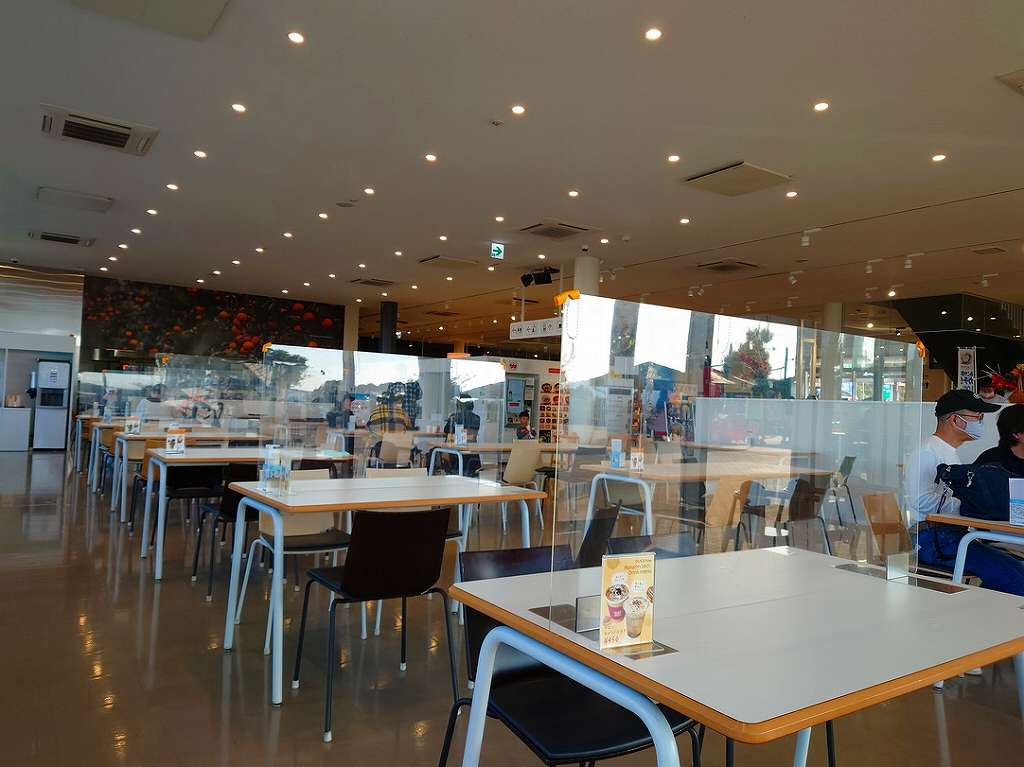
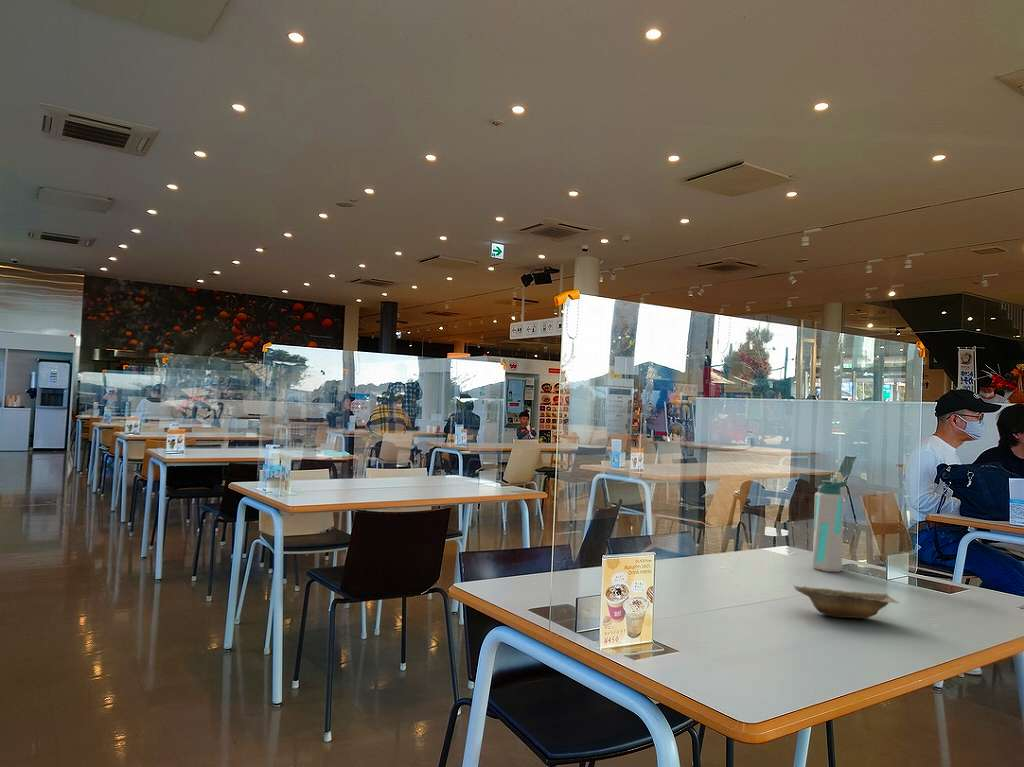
+ water bottle [811,480,851,573]
+ tray [793,585,901,620]
